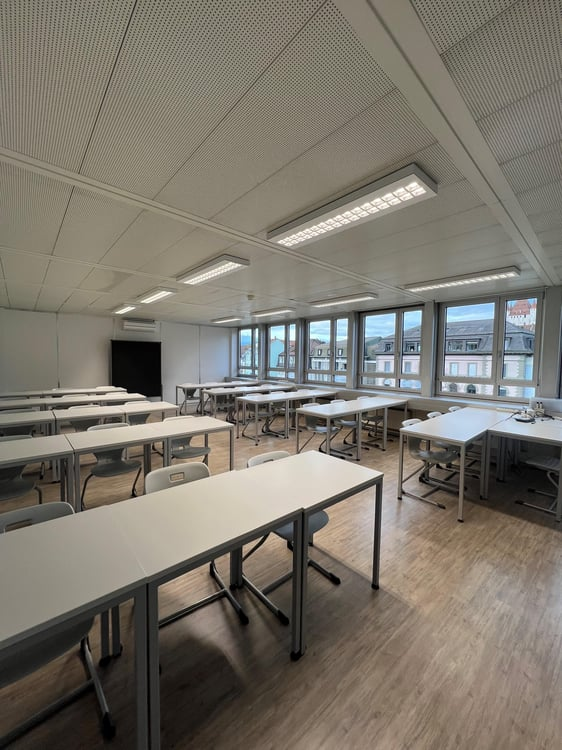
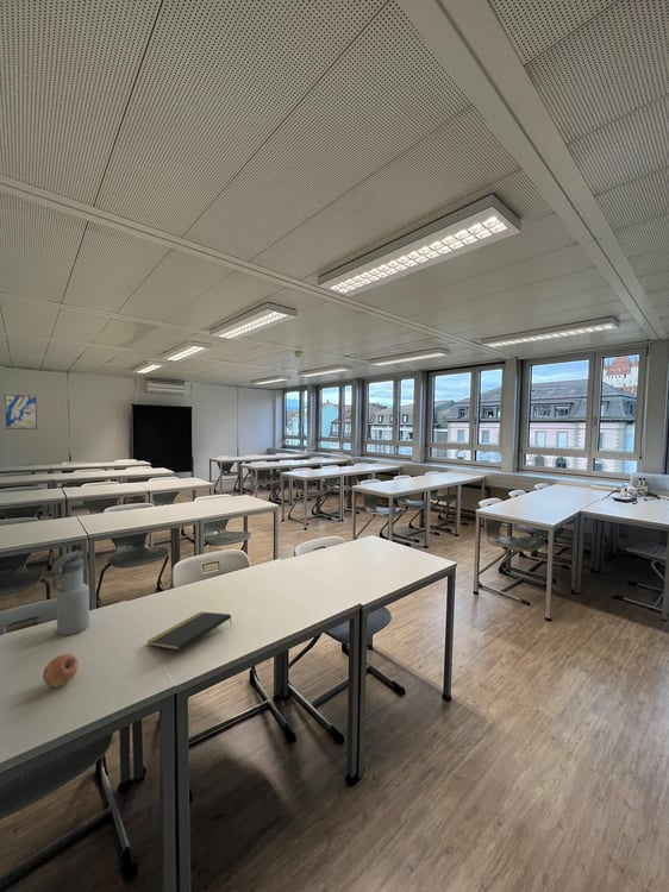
+ notepad [146,611,233,652]
+ wall art [4,394,38,431]
+ fruit [42,653,80,689]
+ water bottle [51,549,90,636]
